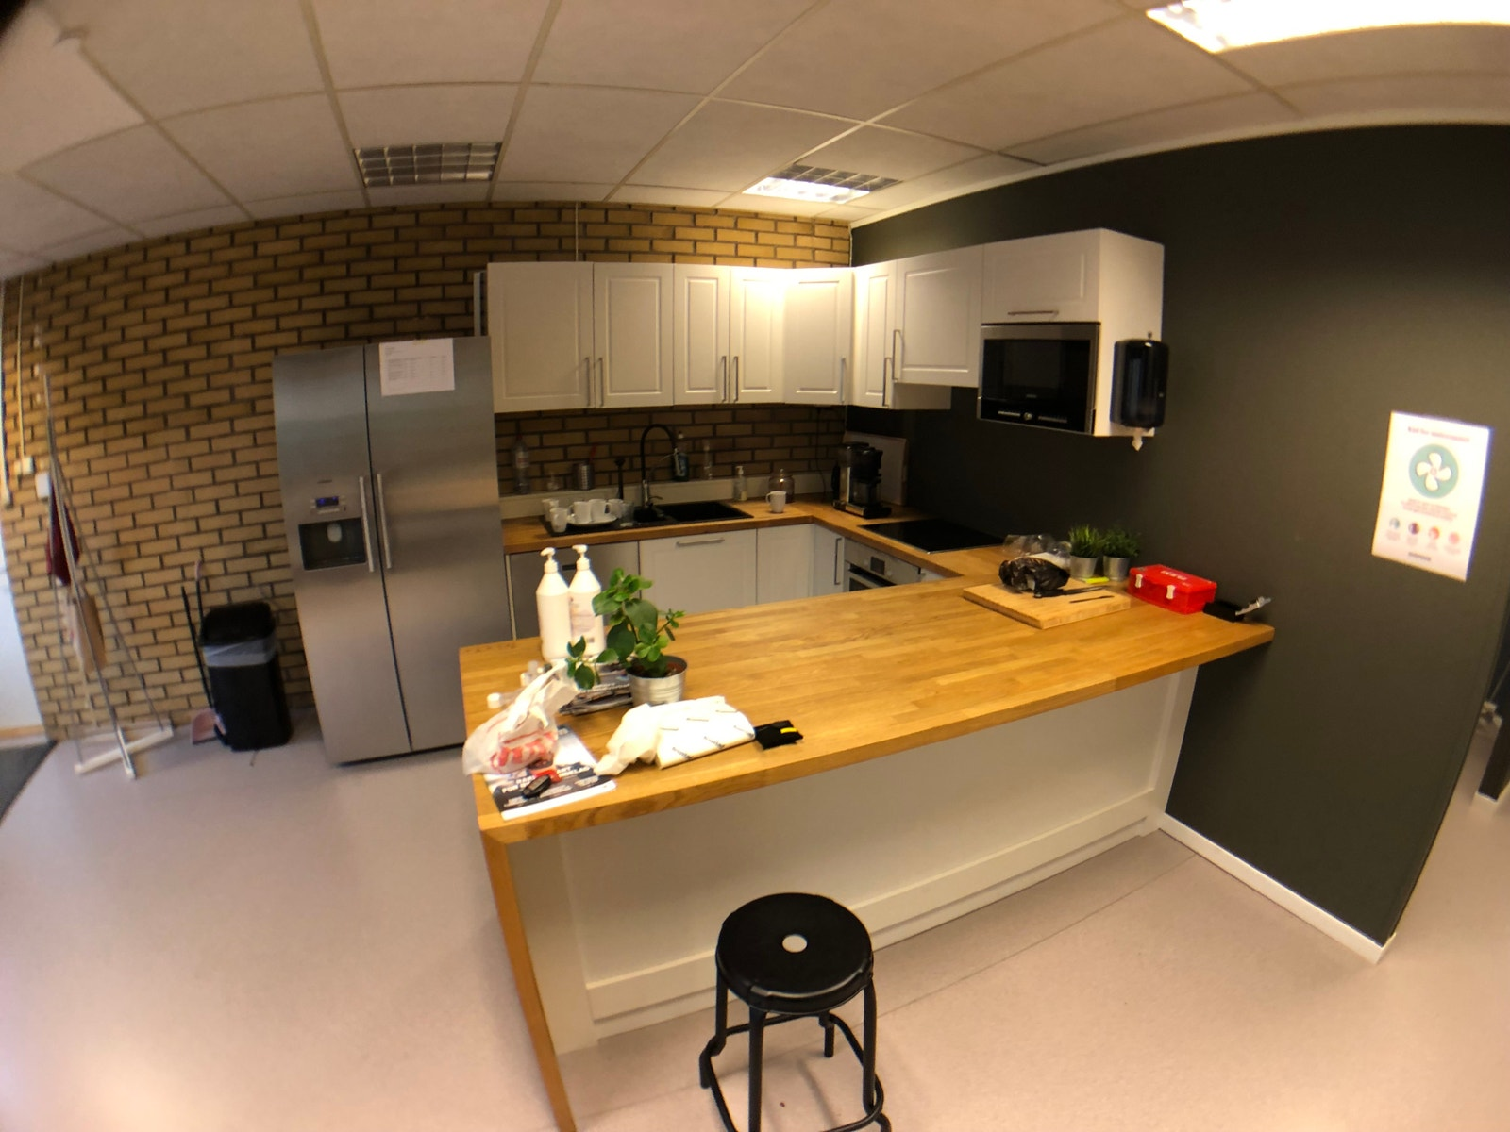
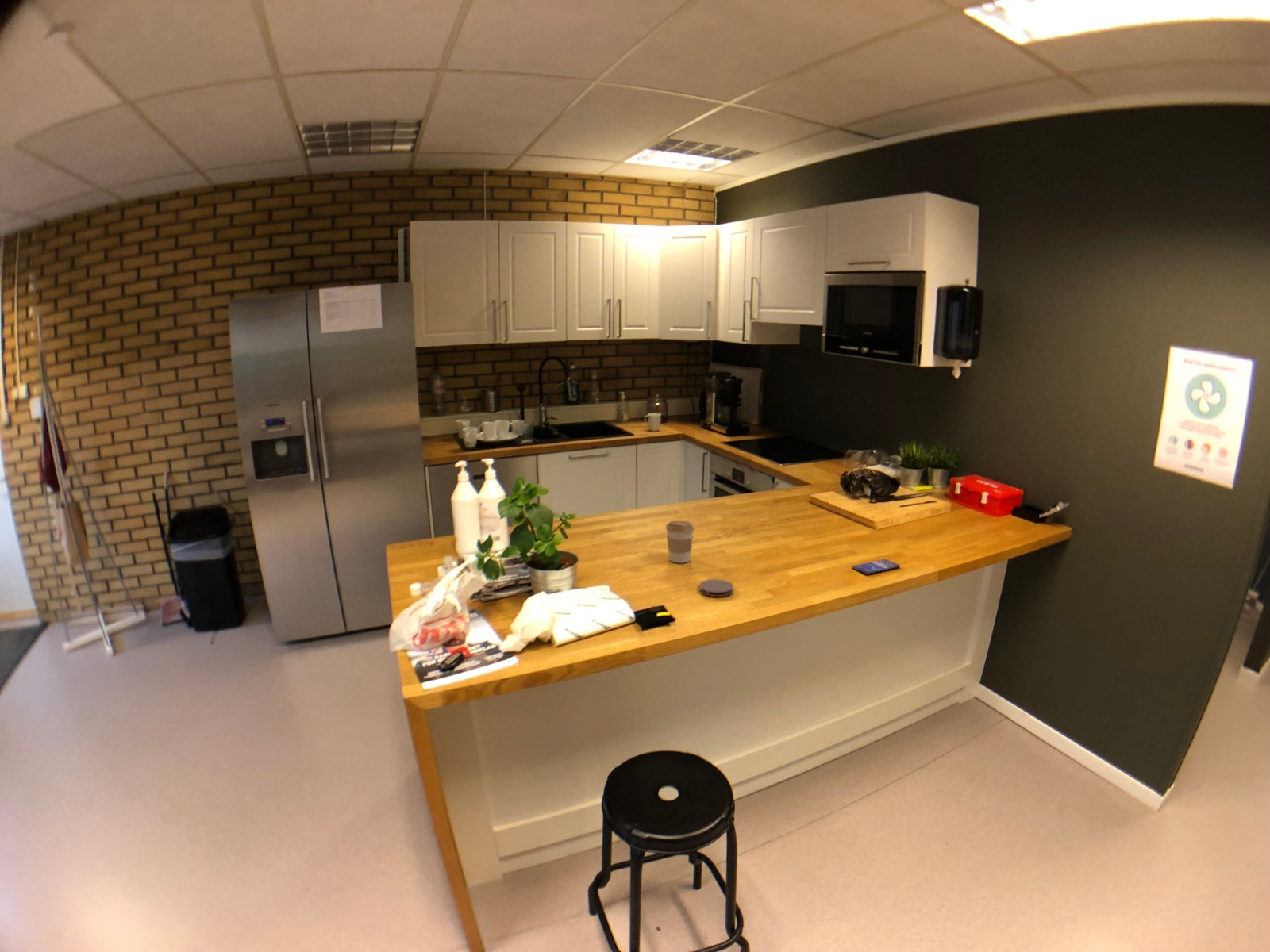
+ coffee cup [665,520,695,564]
+ smartphone [851,559,901,575]
+ coaster [698,578,734,597]
